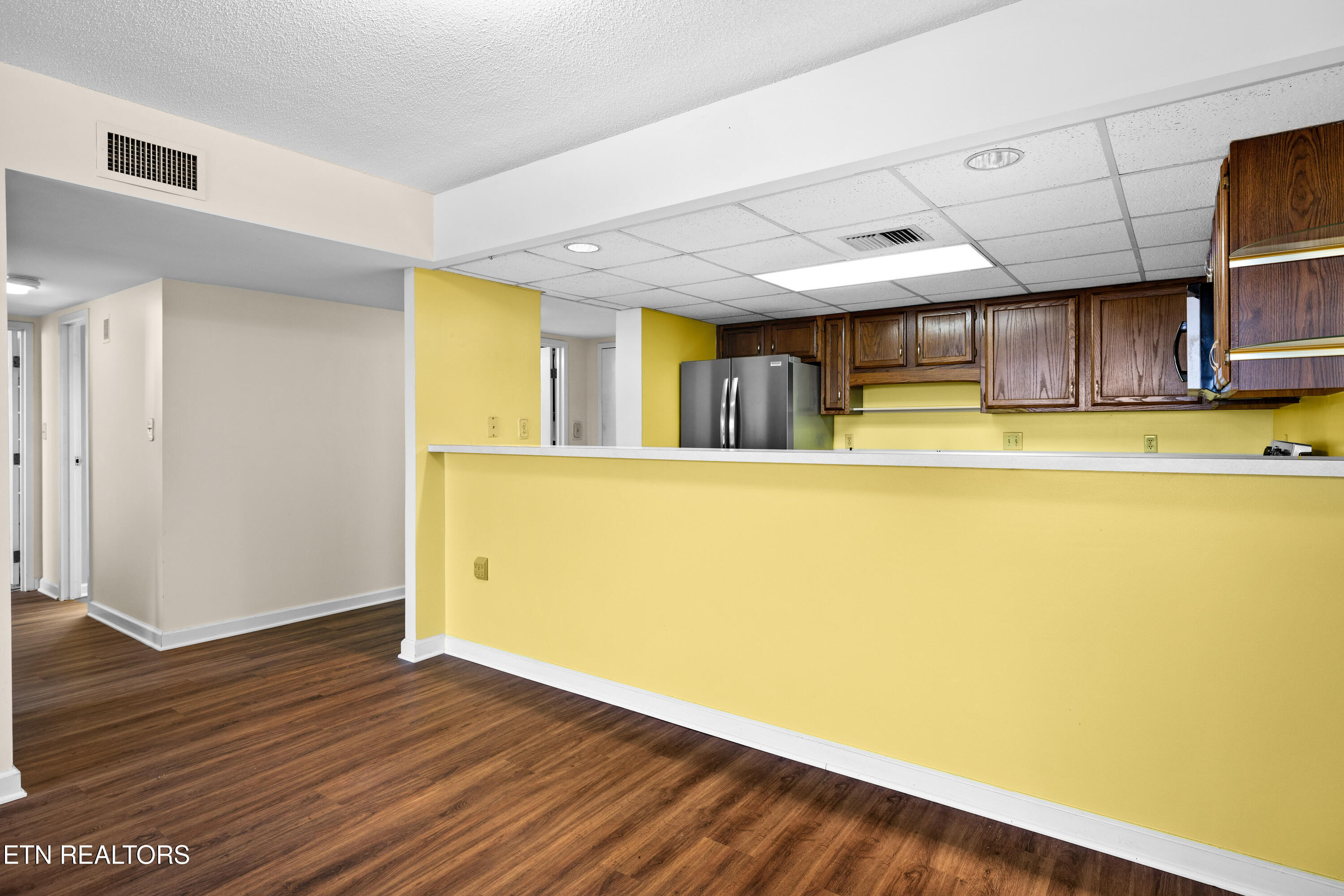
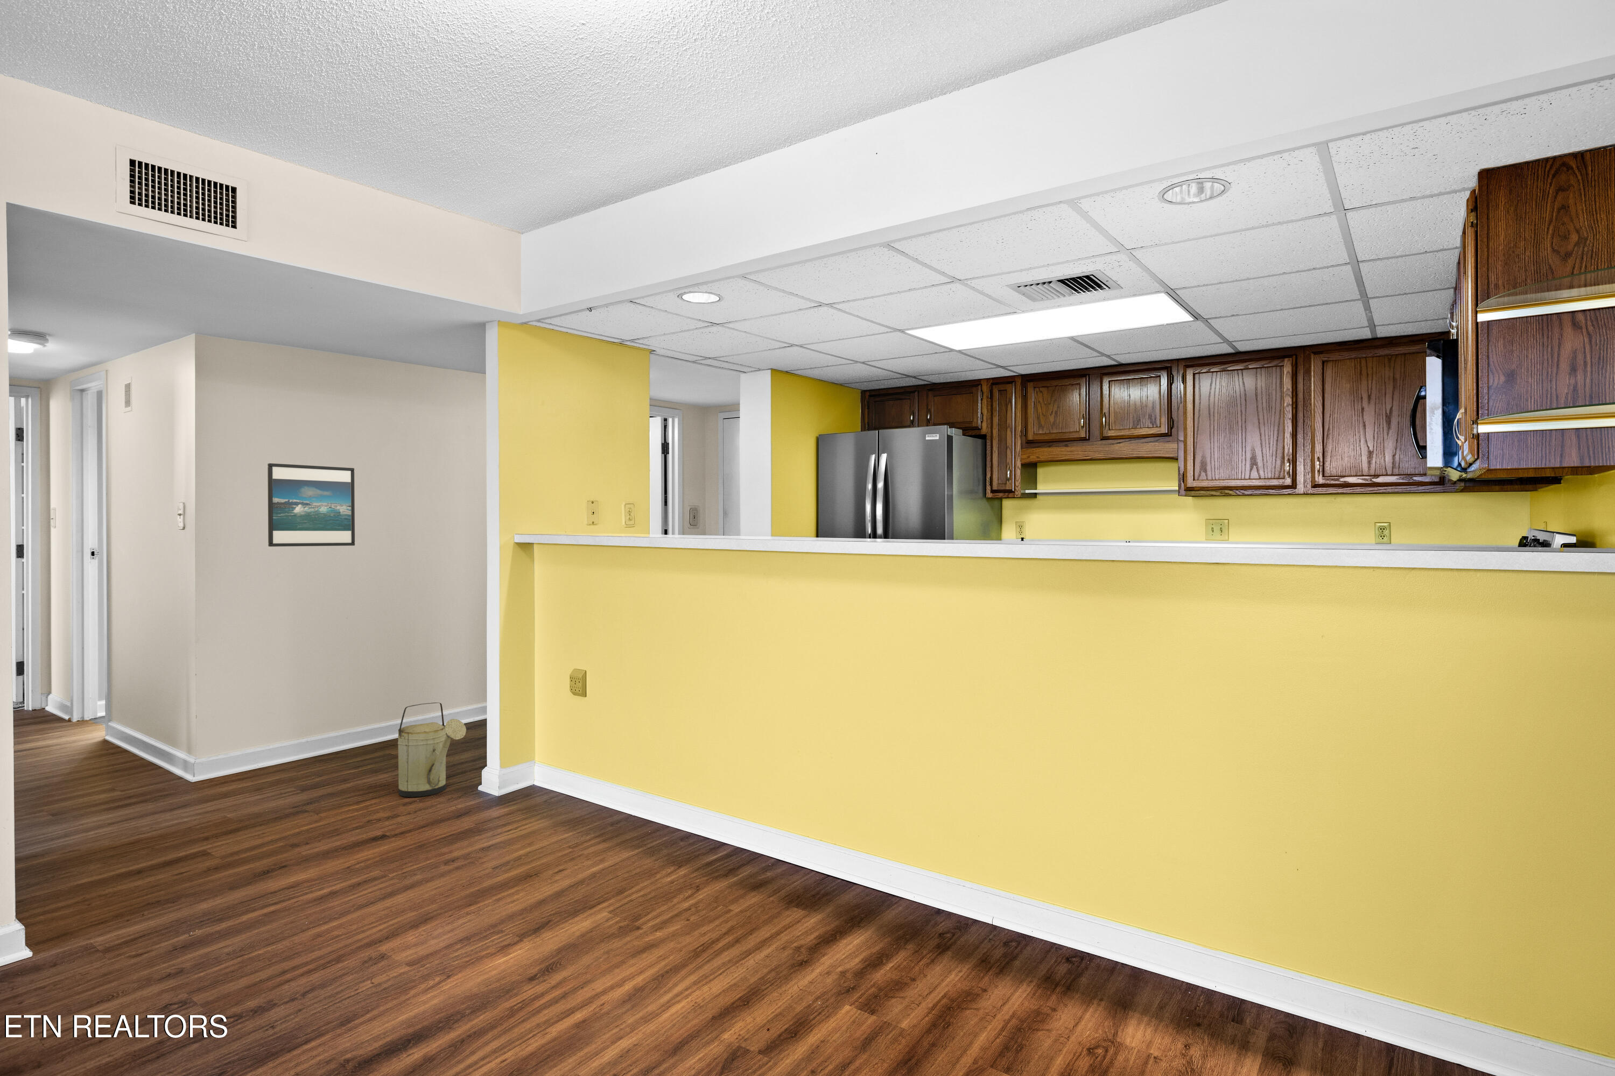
+ watering can [398,703,466,797]
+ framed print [267,462,356,548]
